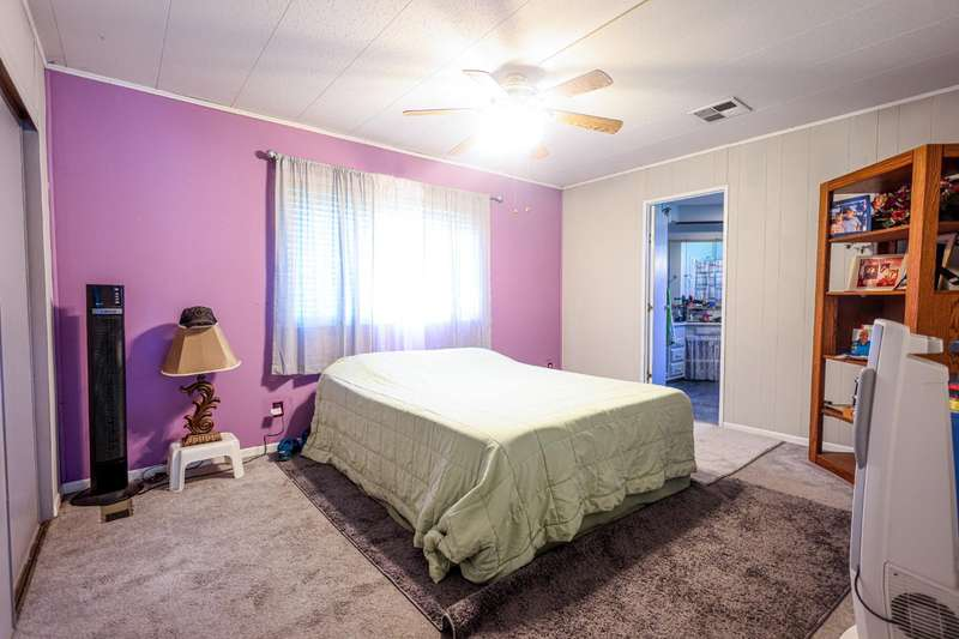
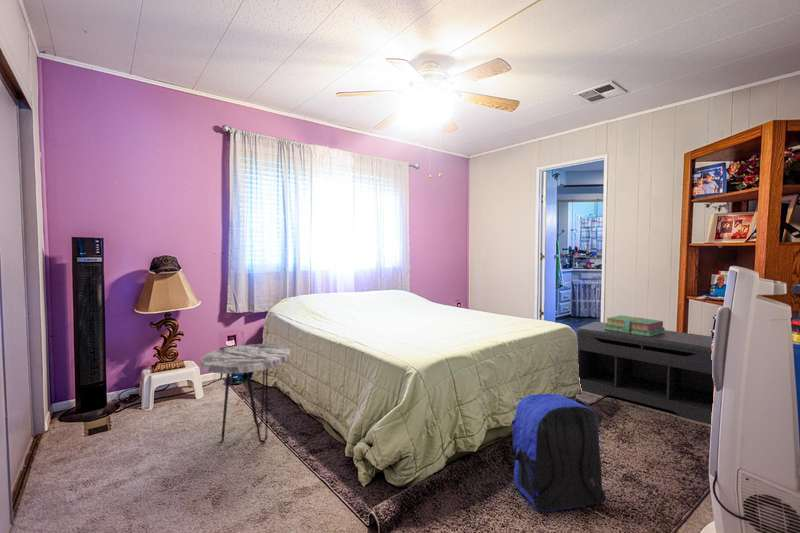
+ backpack [509,393,607,512]
+ side table [200,343,291,444]
+ bench [576,321,713,425]
+ stack of books [604,314,666,336]
